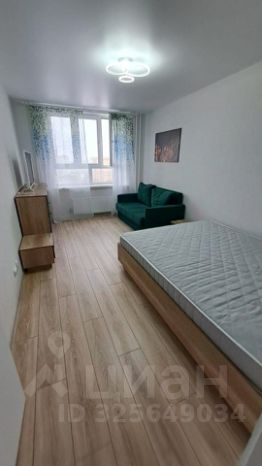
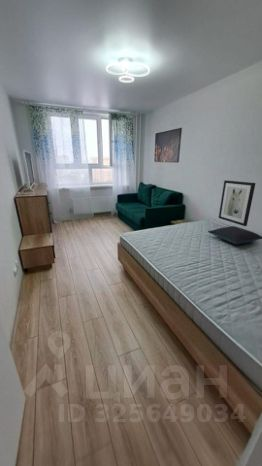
+ pillow [207,225,262,245]
+ wall art [218,179,256,227]
